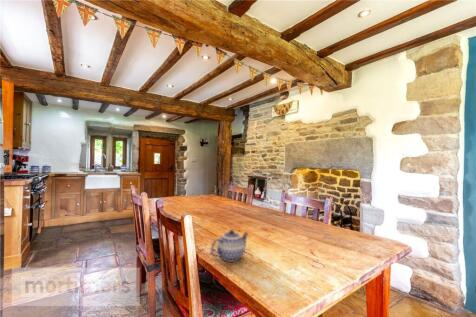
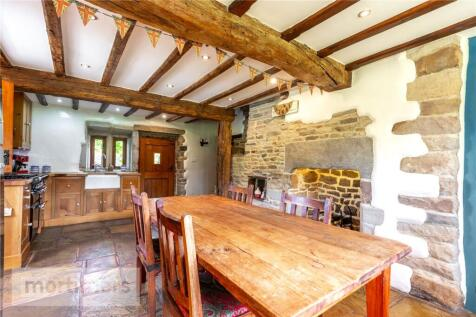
- teapot [210,229,249,263]
